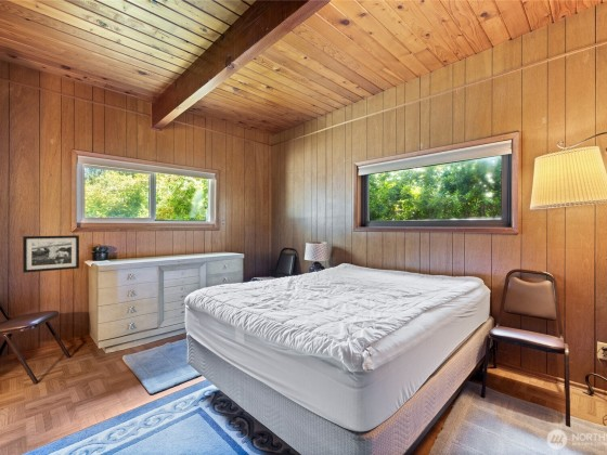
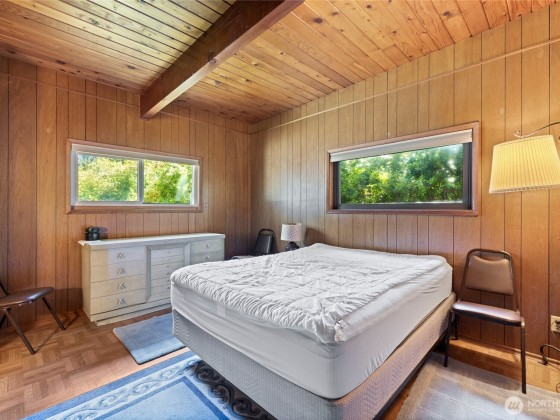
- picture frame [22,234,80,274]
